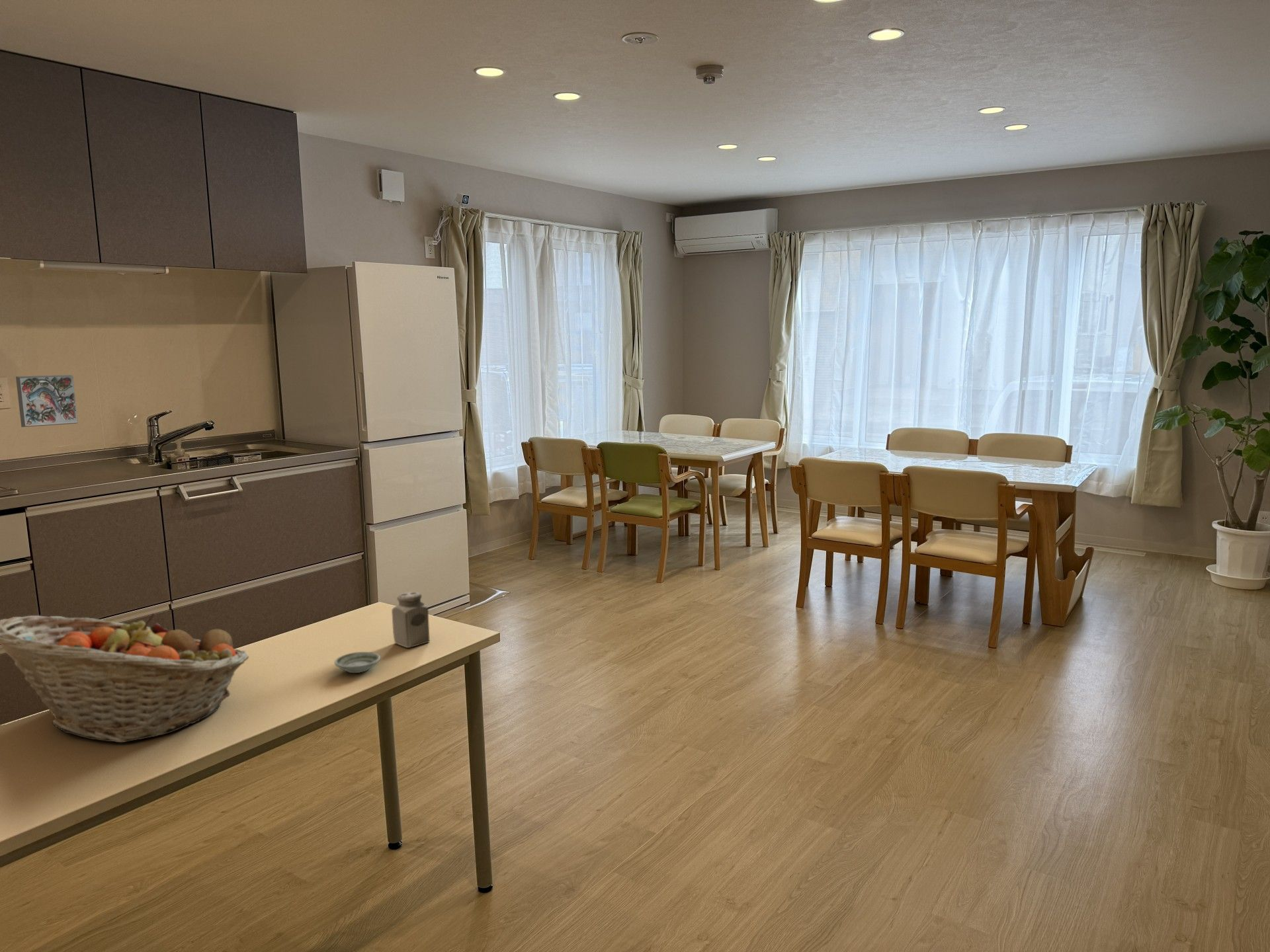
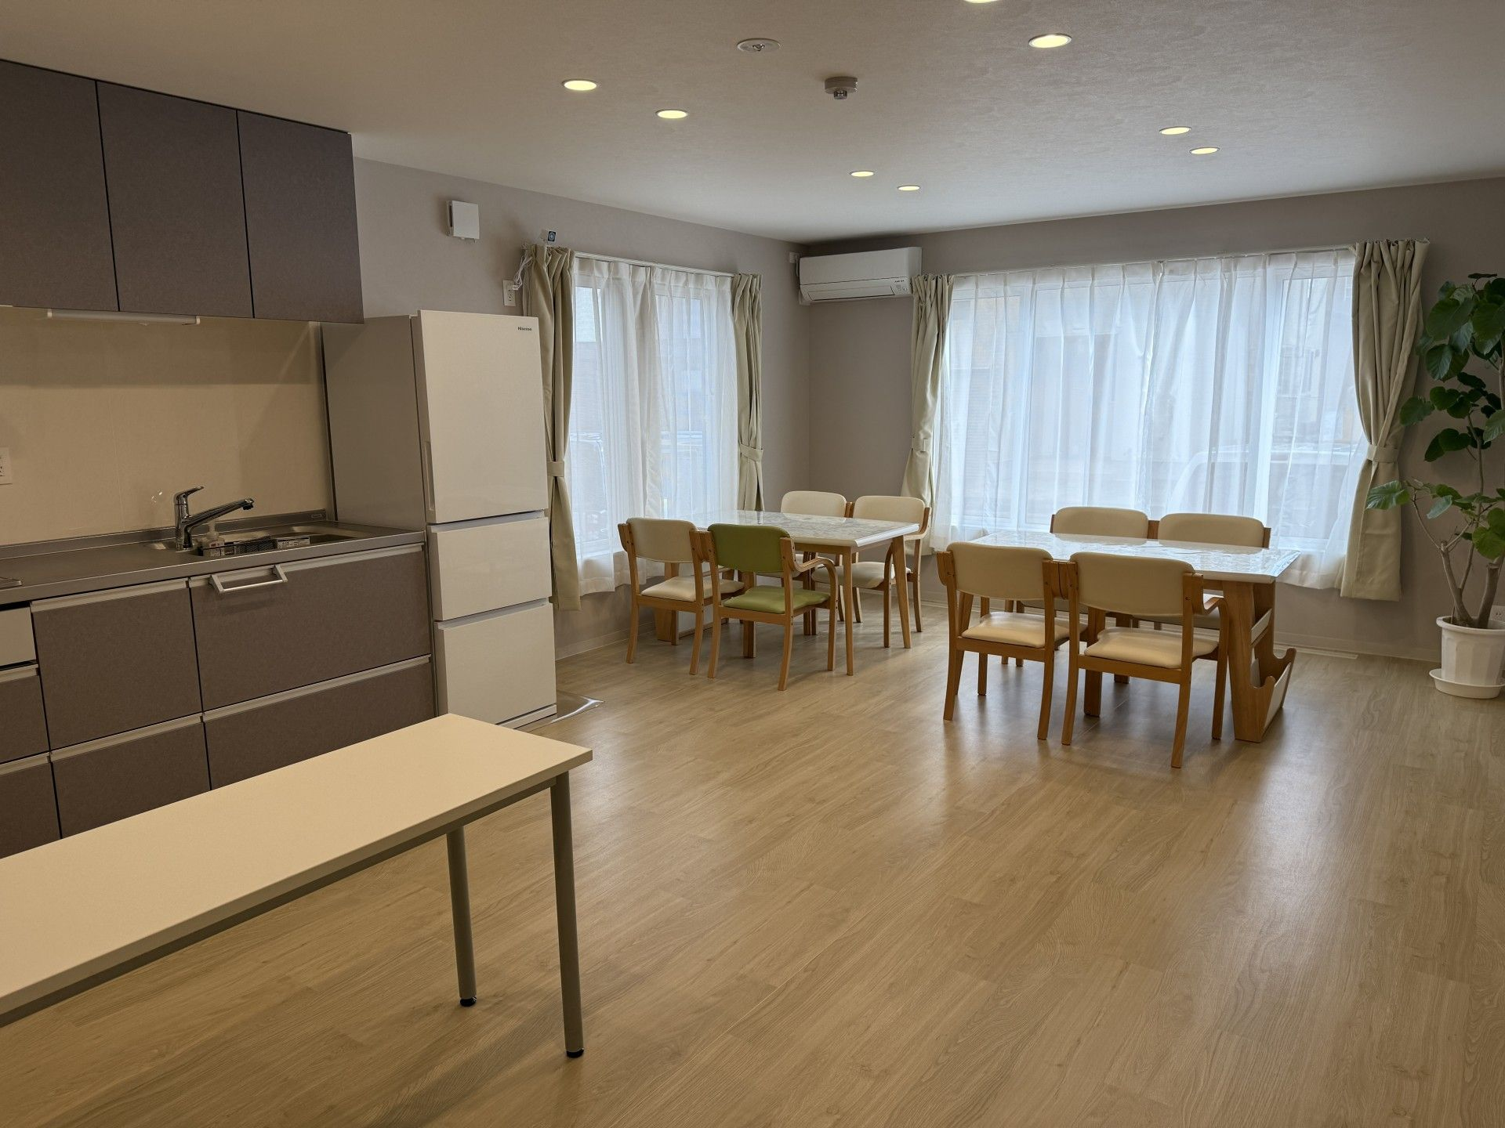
- fruit basket [0,613,249,743]
- saucer [334,651,381,674]
- decorative tile [15,374,78,428]
- salt shaker [391,591,431,649]
